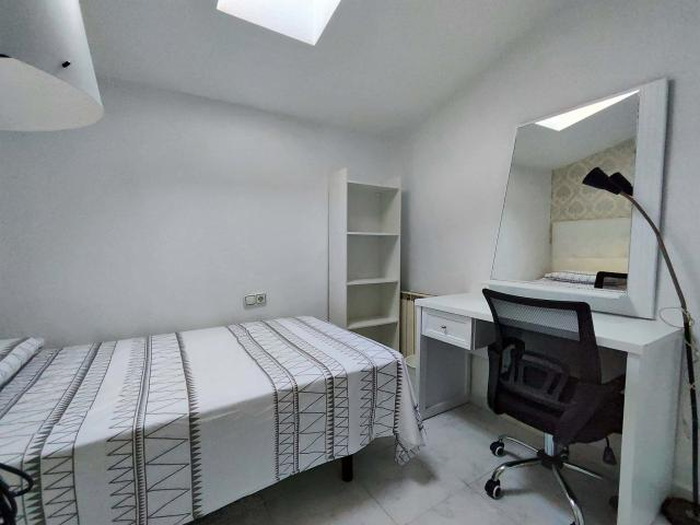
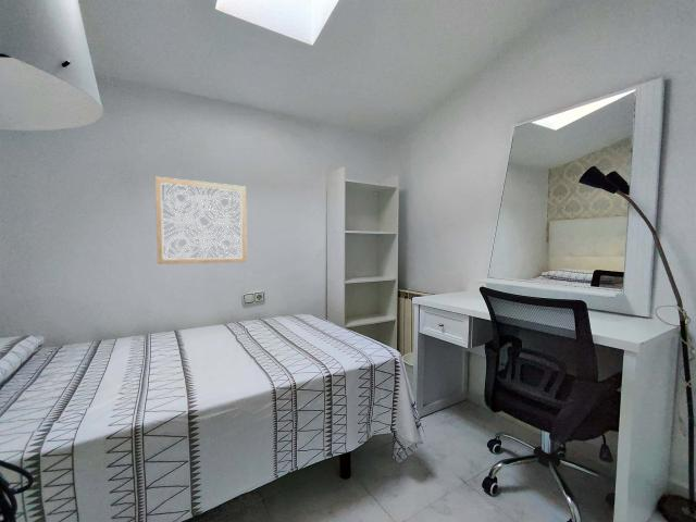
+ wall art [154,176,248,265]
